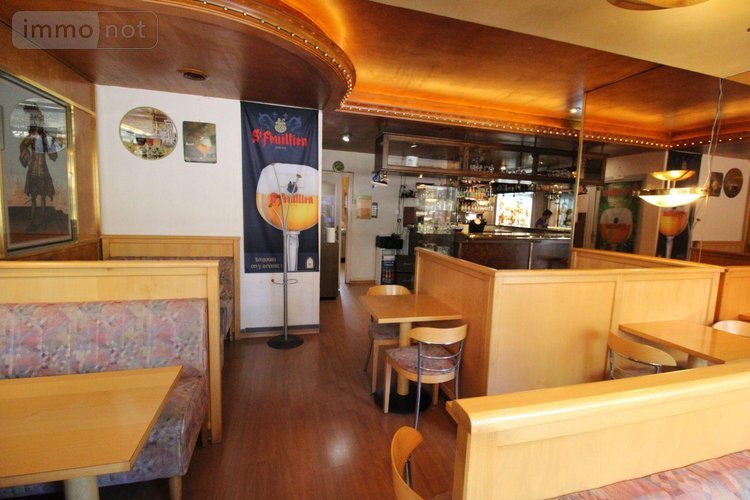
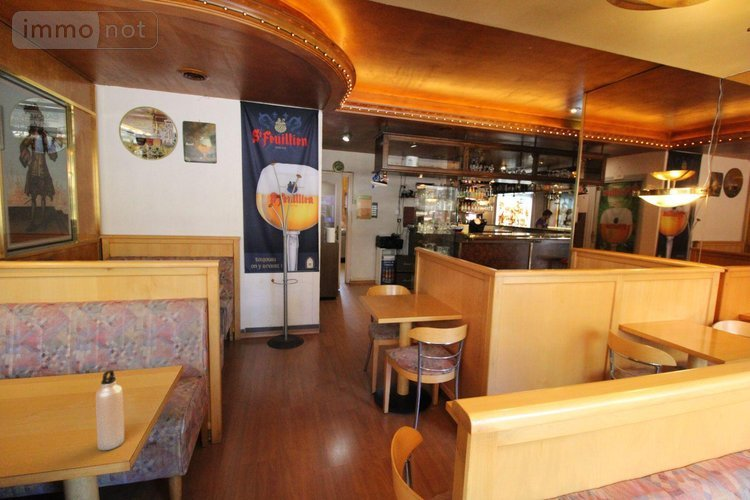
+ water bottle [94,369,125,451]
